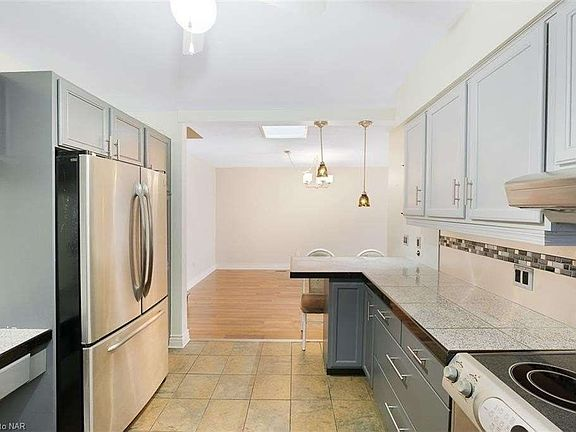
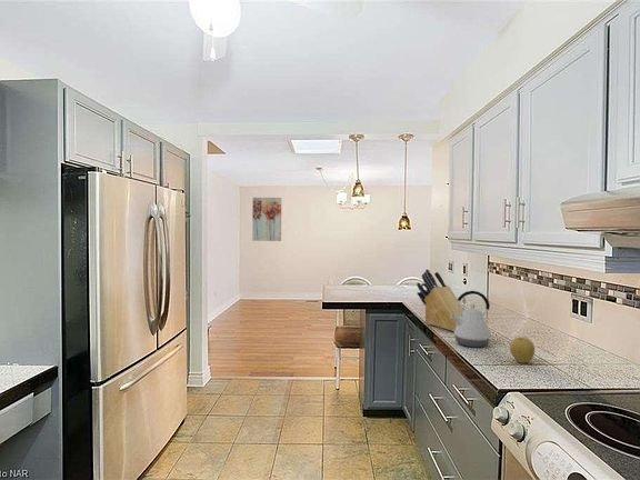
+ fruit [509,336,536,364]
+ wall art [251,197,282,242]
+ kettle [451,290,493,348]
+ knife block [416,269,464,332]
